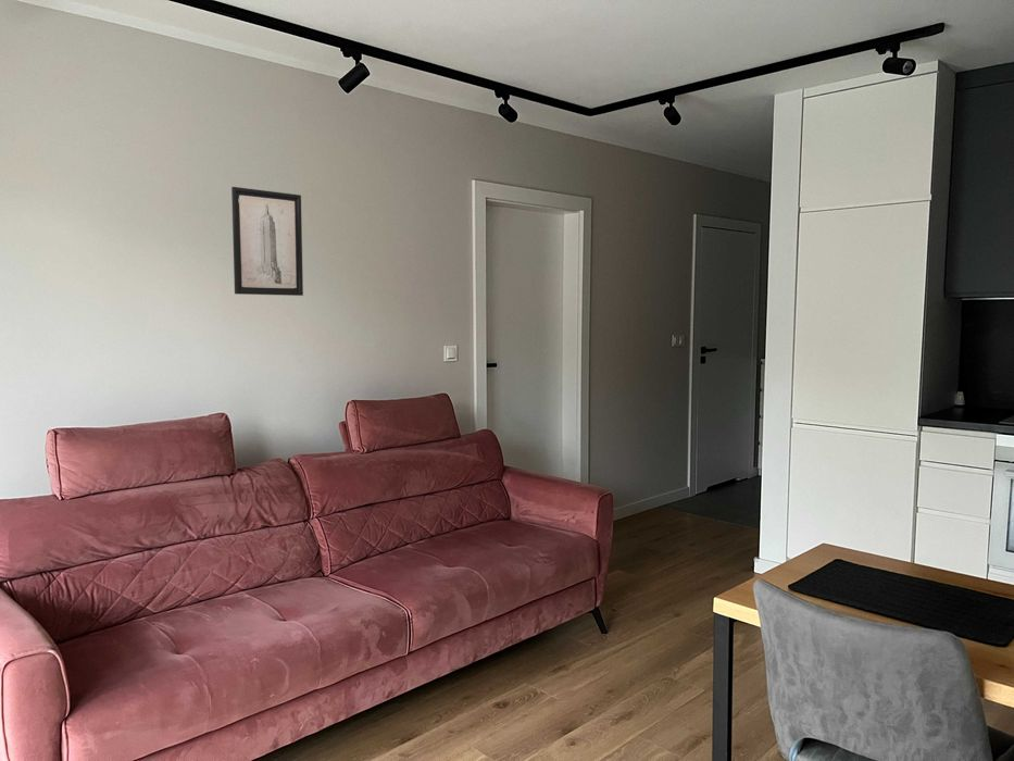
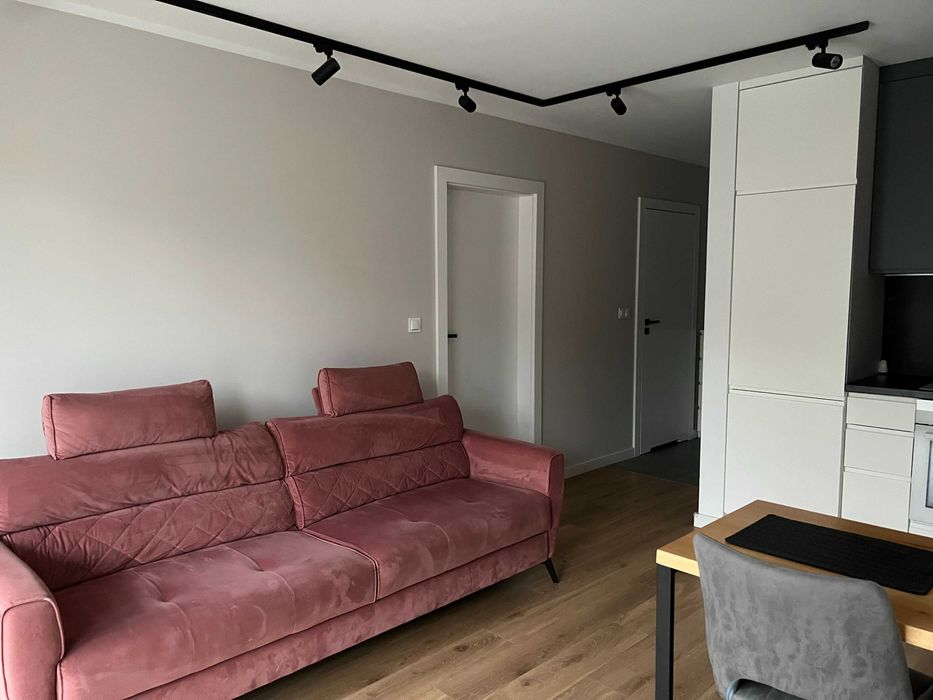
- wall art [230,186,304,297]
